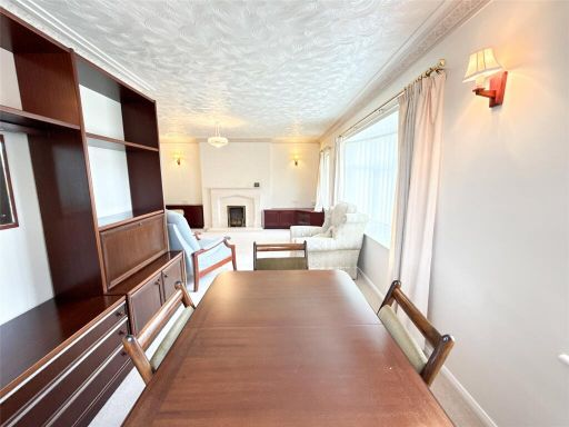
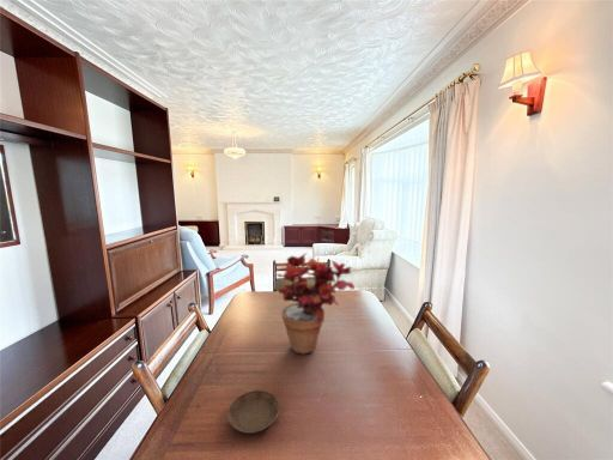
+ potted plant [275,252,356,356]
+ saucer [226,389,280,435]
